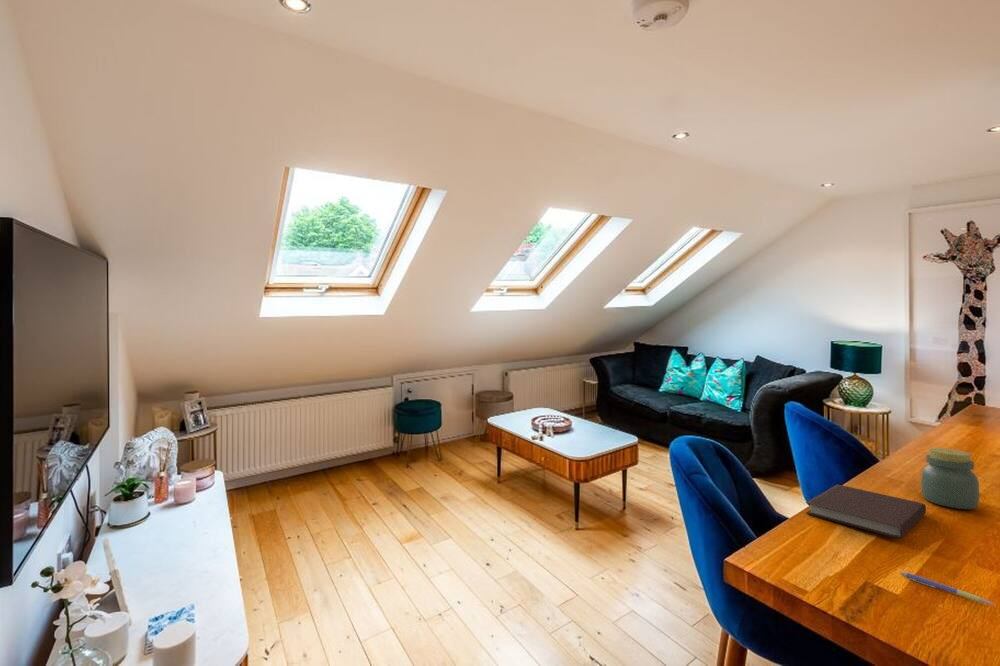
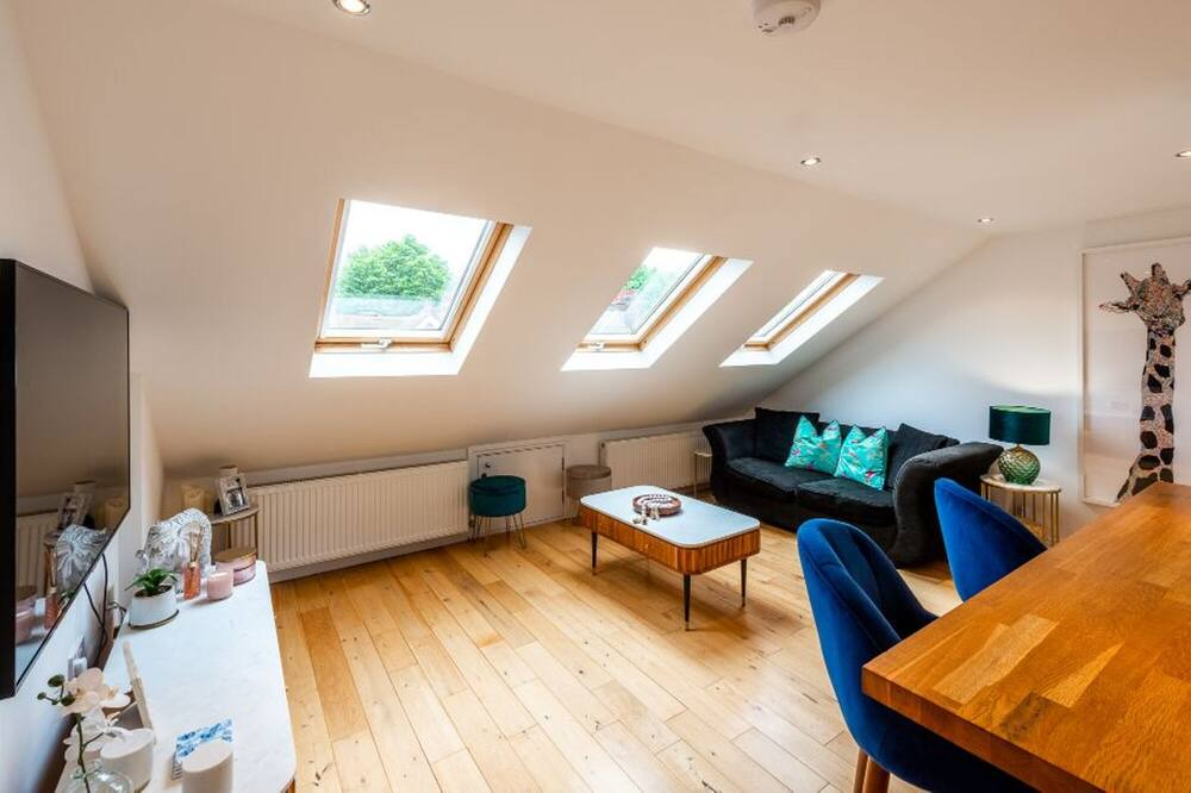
- jar [920,447,980,510]
- pen [900,570,996,606]
- notebook [805,483,927,540]
